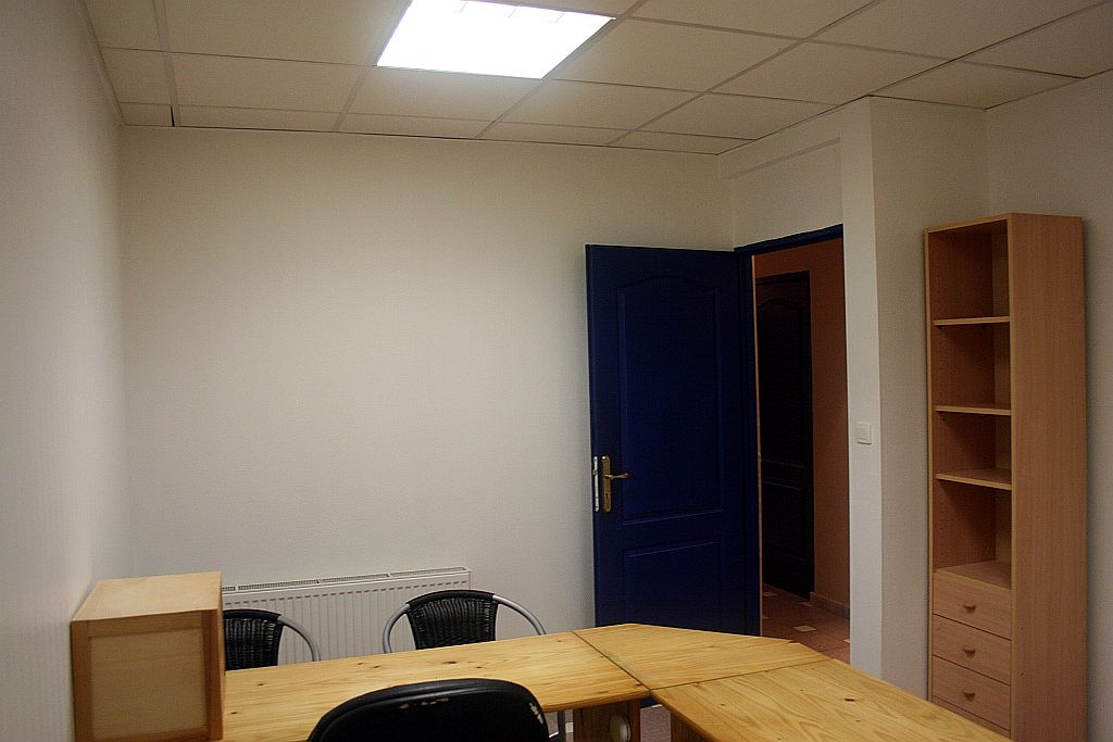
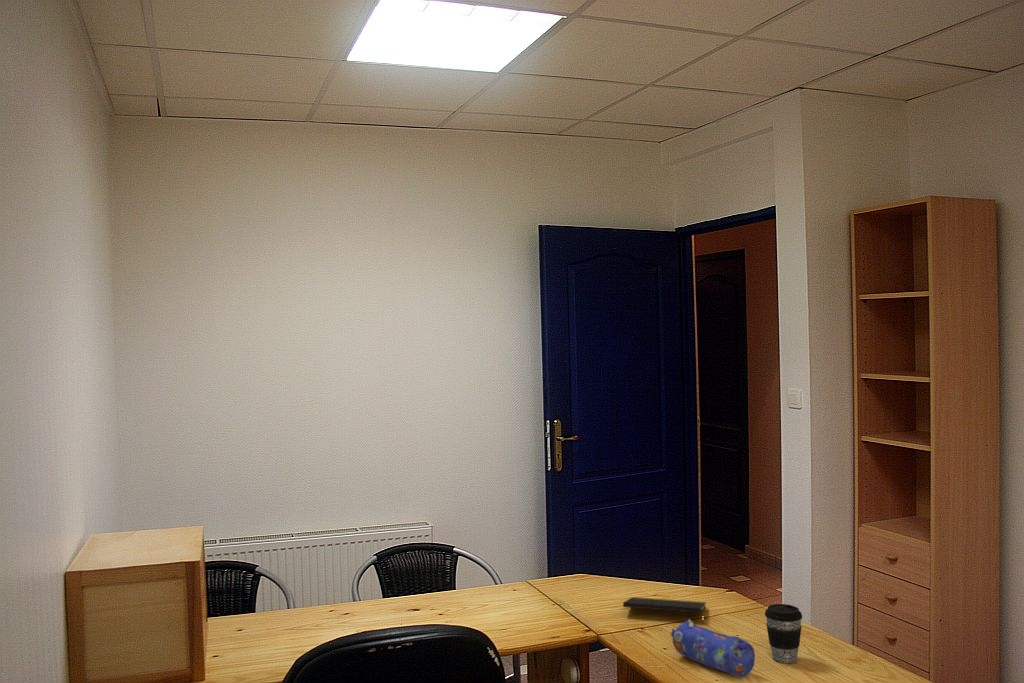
+ coffee cup [764,603,803,664]
+ notepad [622,596,707,624]
+ pencil case [669,618,756,678]
